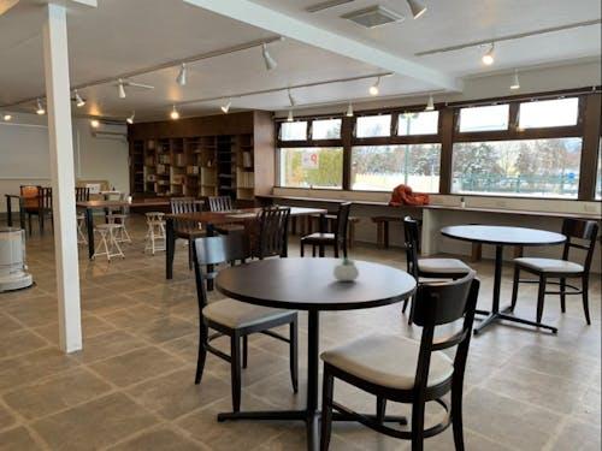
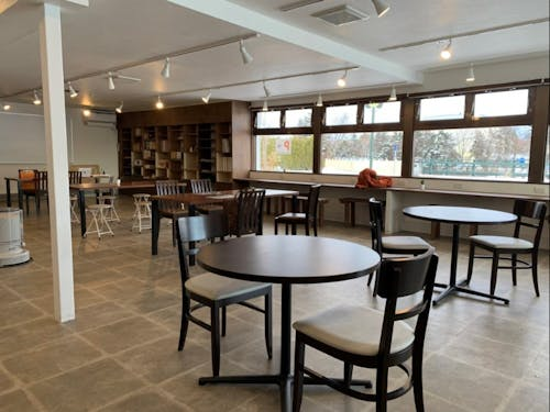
- succulent planter [332,256,360,281]
